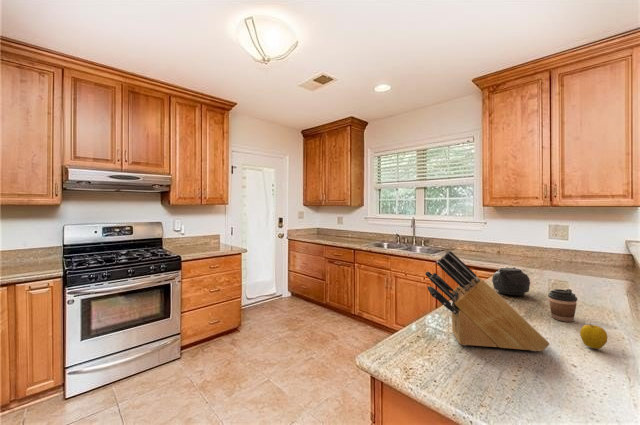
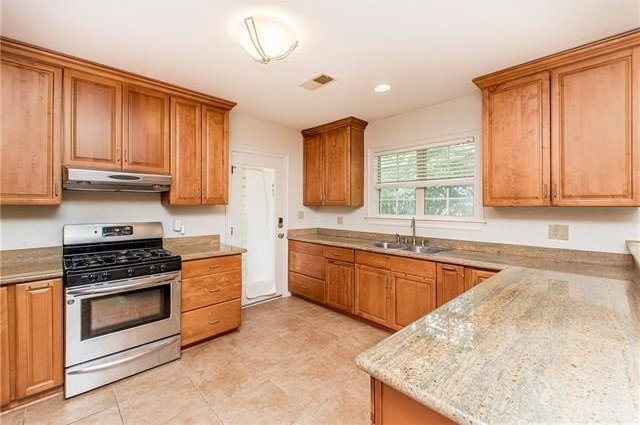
- apple [579,323,608,350]
- teapot [491,266,532,296]
- knife block [424,250,550,352]
- coffee cup [547,288,578,323]
